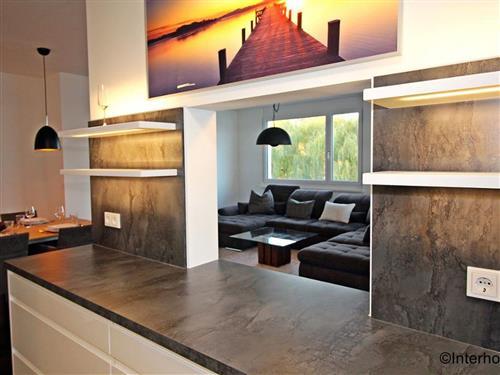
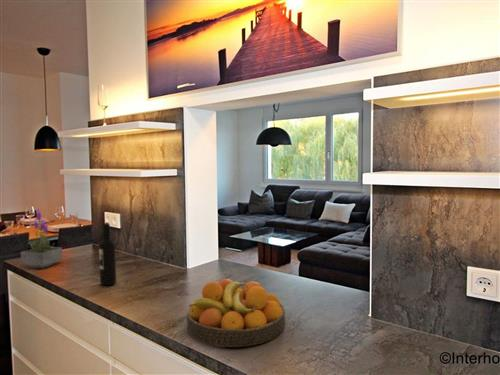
+ wine bottle [98,222,117,286]
+ fruit bowl [186,278,286,348]
+ potted plant [20,205,63,269]
